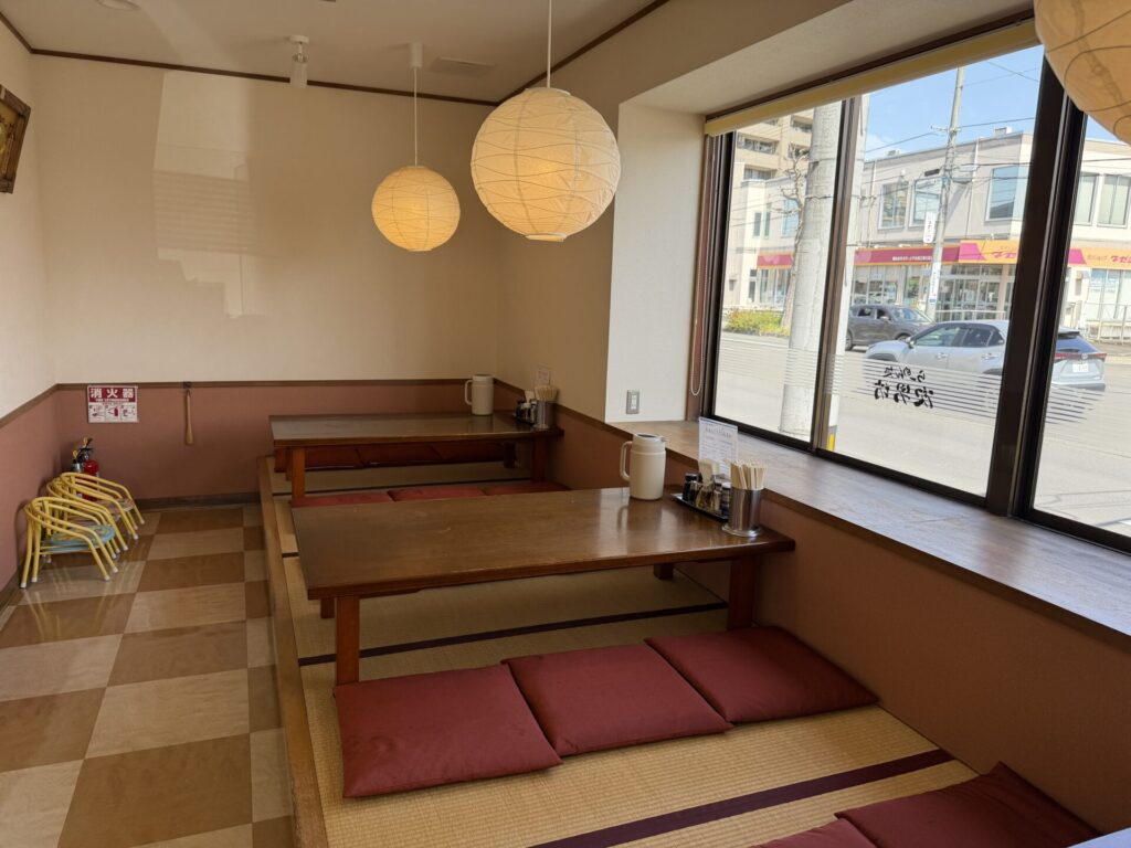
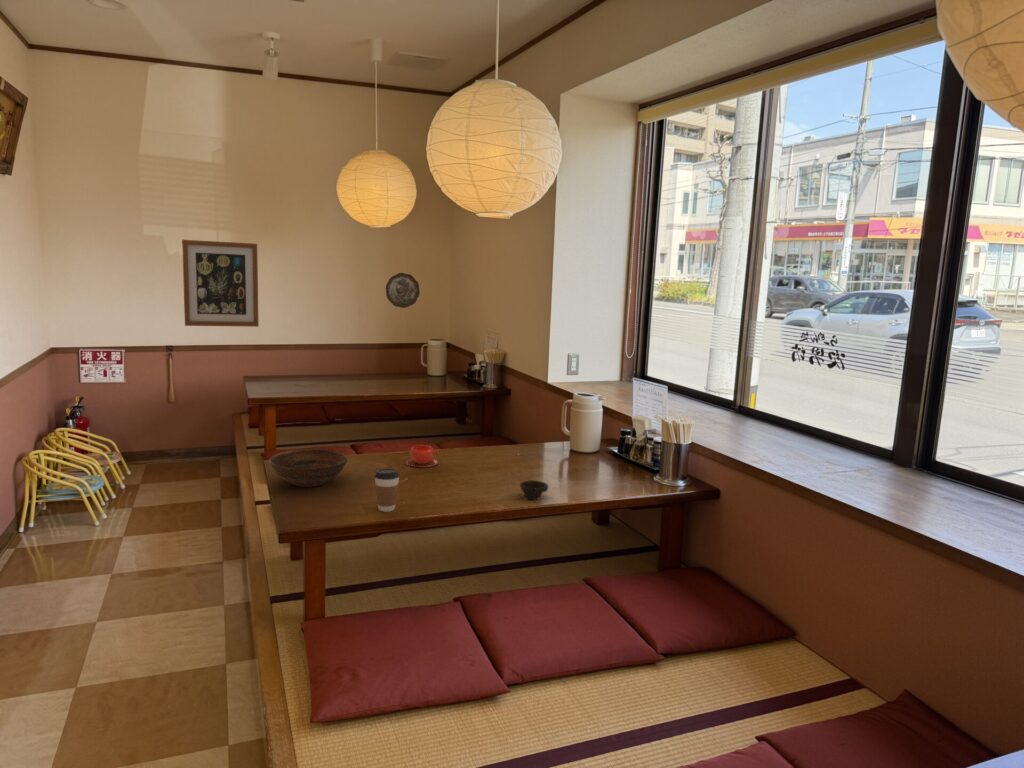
+ wall art [181,239,260,328]
+ bowl [268,448,350,488]
+ teacup [405,445,440,468]
+ coffee cup [373,468,400,513]
+ decorative plate [385,272,421,309]
+ cup [519,479,549,501]
